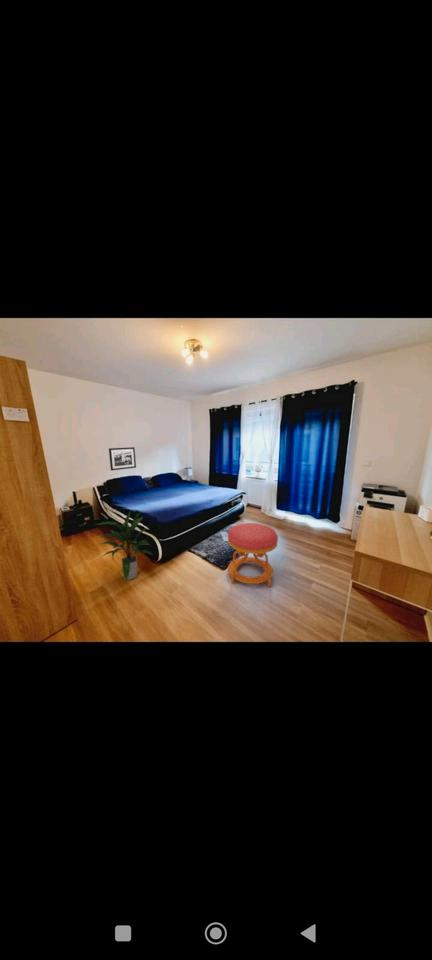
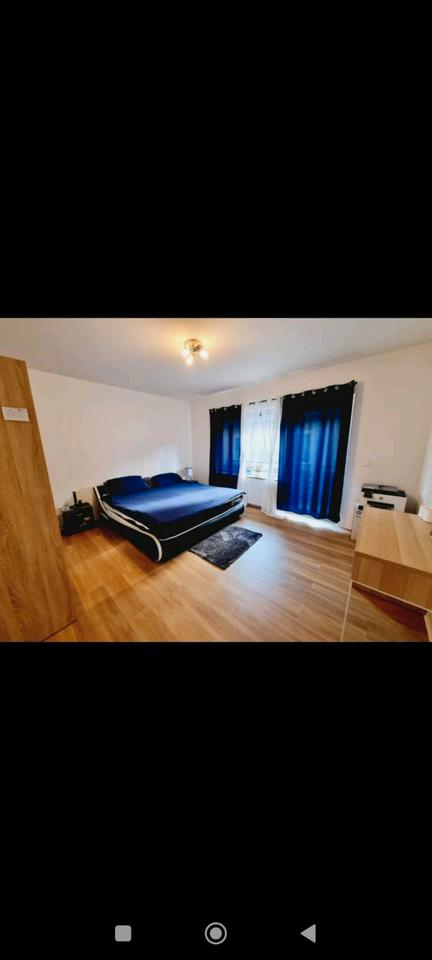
- stool [227,522,279,588]
- indoor plant [95,509,154,582]
- picture frame [108,446,137,471]
